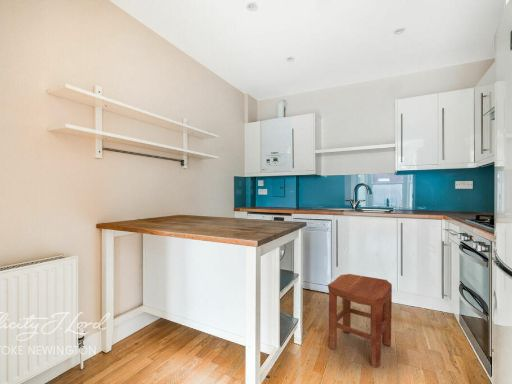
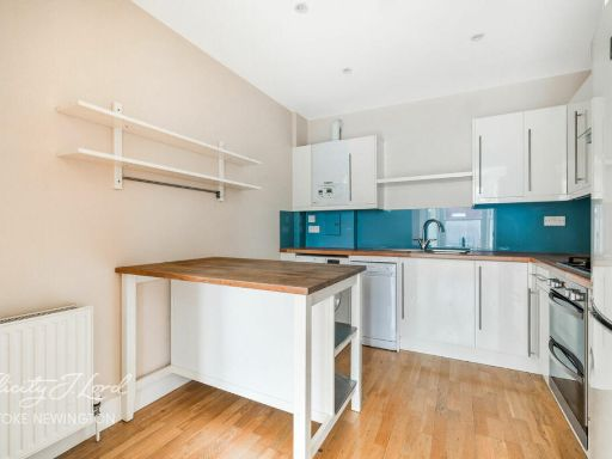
- stool [327,273,393,369]
